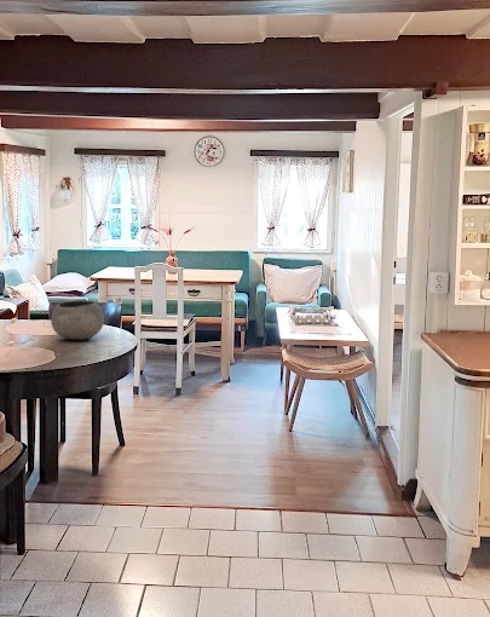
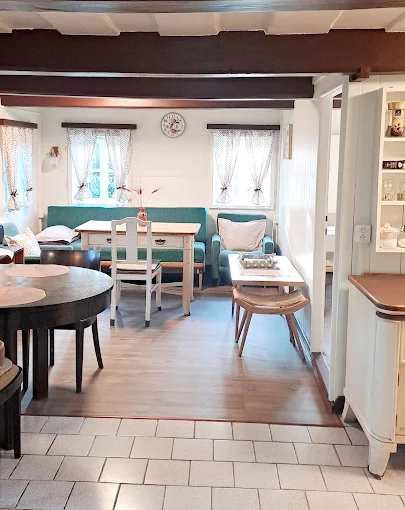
- bowl [50,299,105,341]
